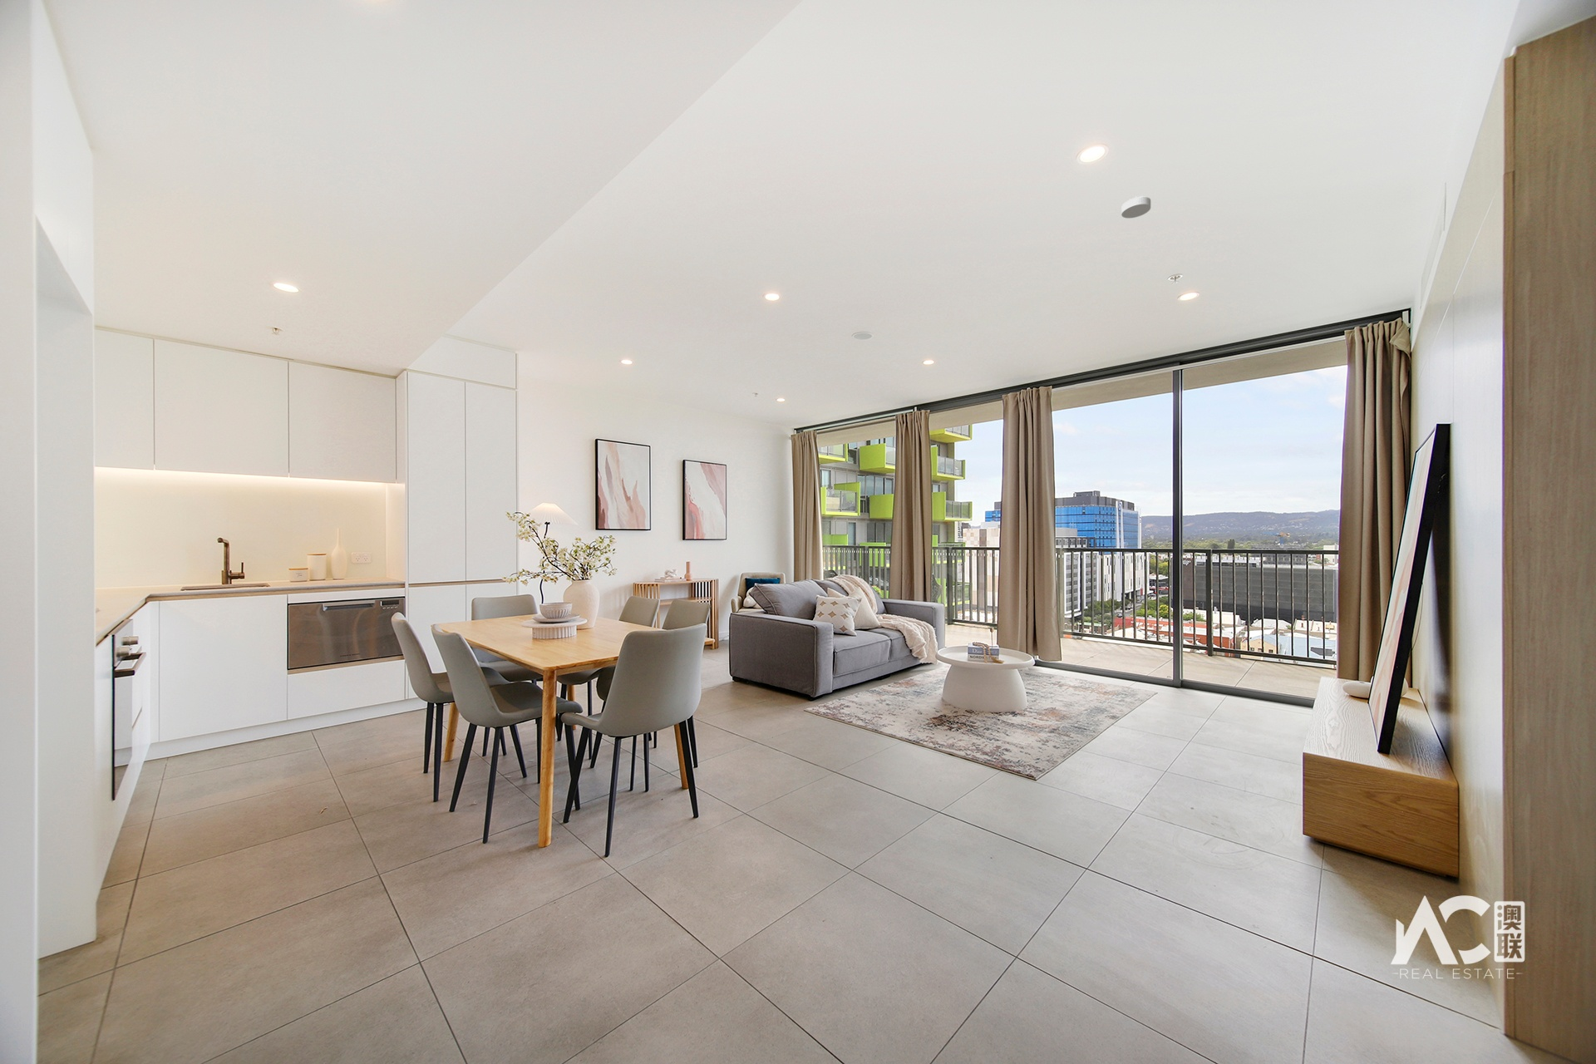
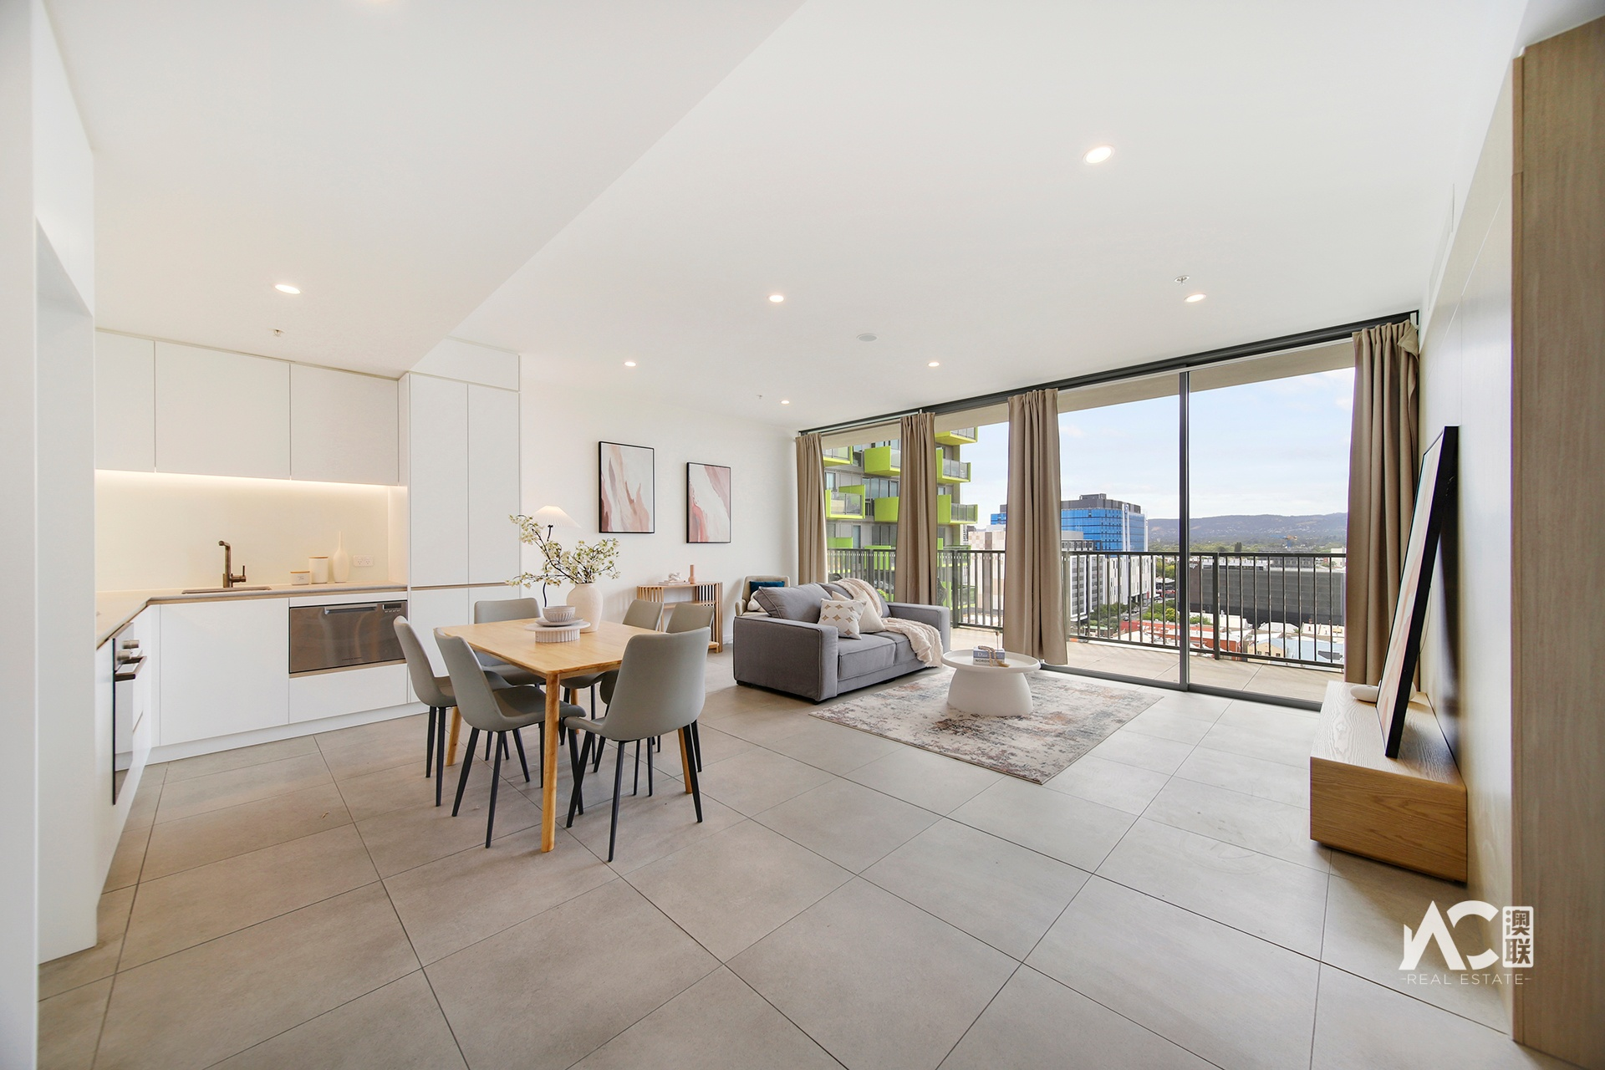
- smoke detector [1121,196,1152,218]
